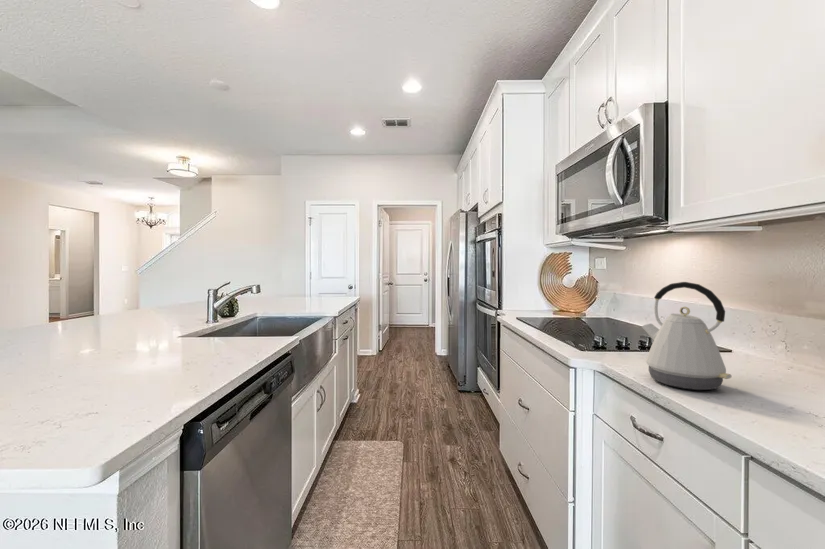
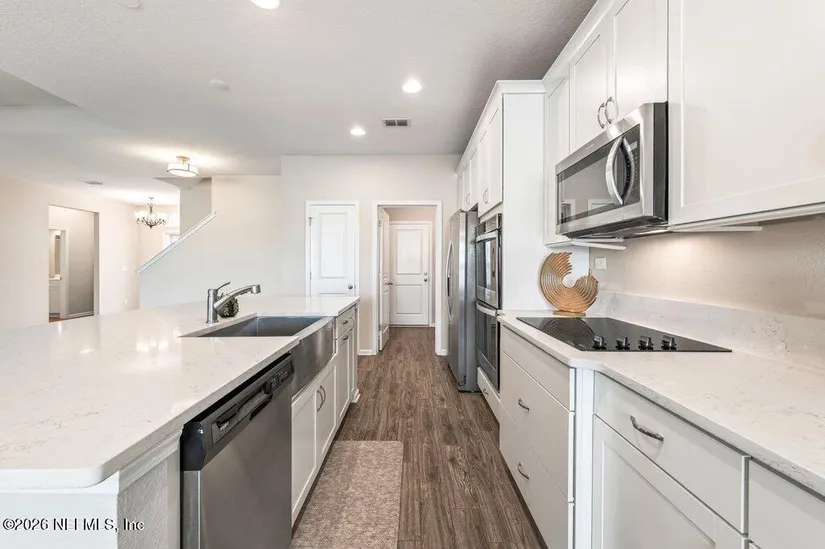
- kettle [640,281,733,391]
